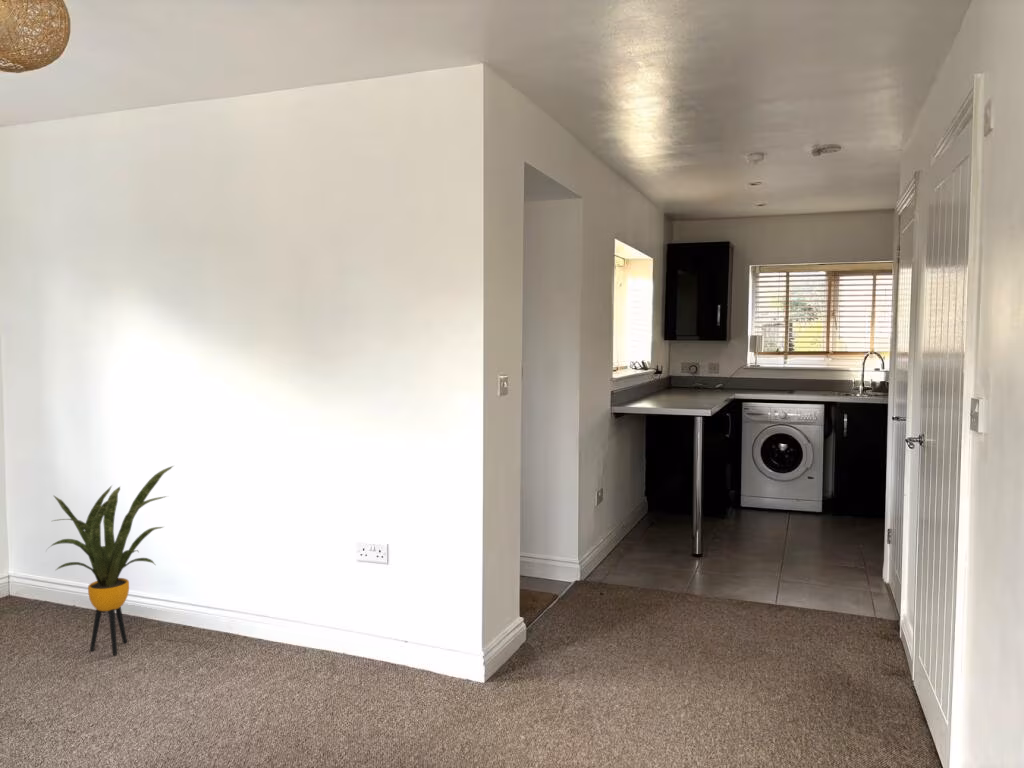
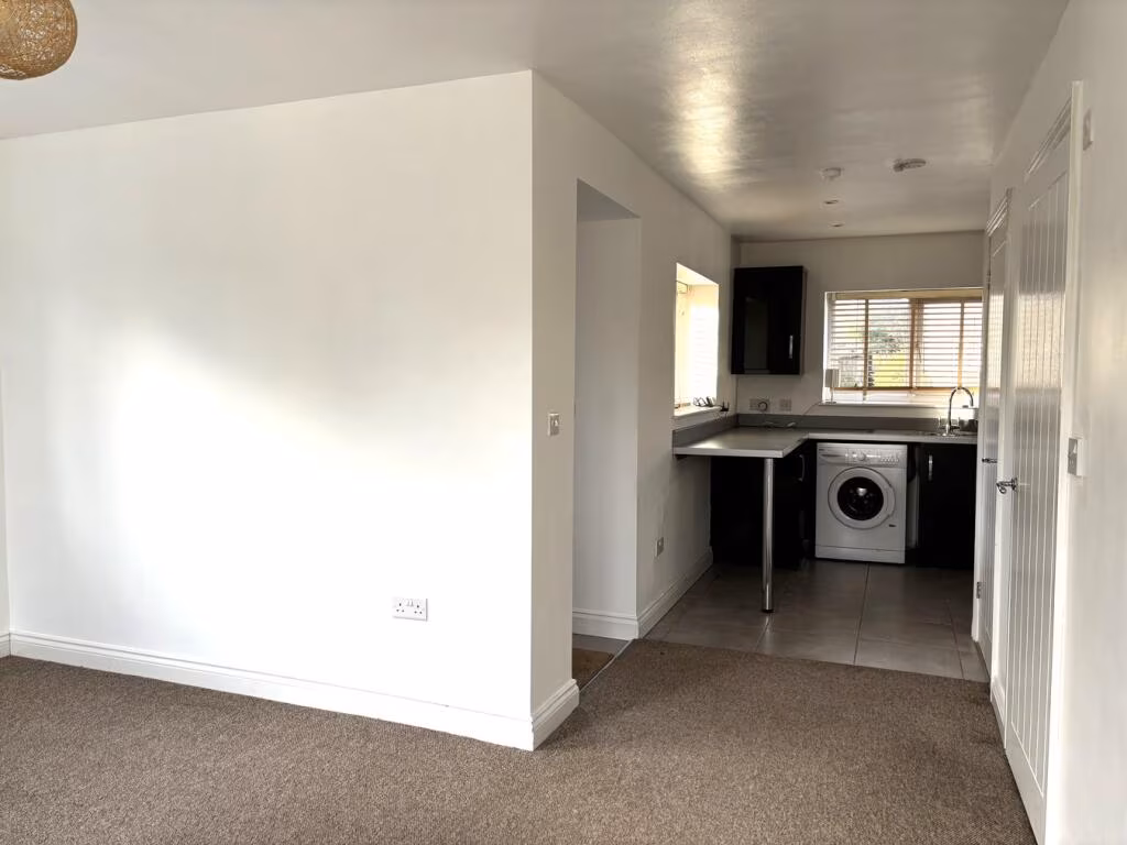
- house plant [44,465,174,656]
